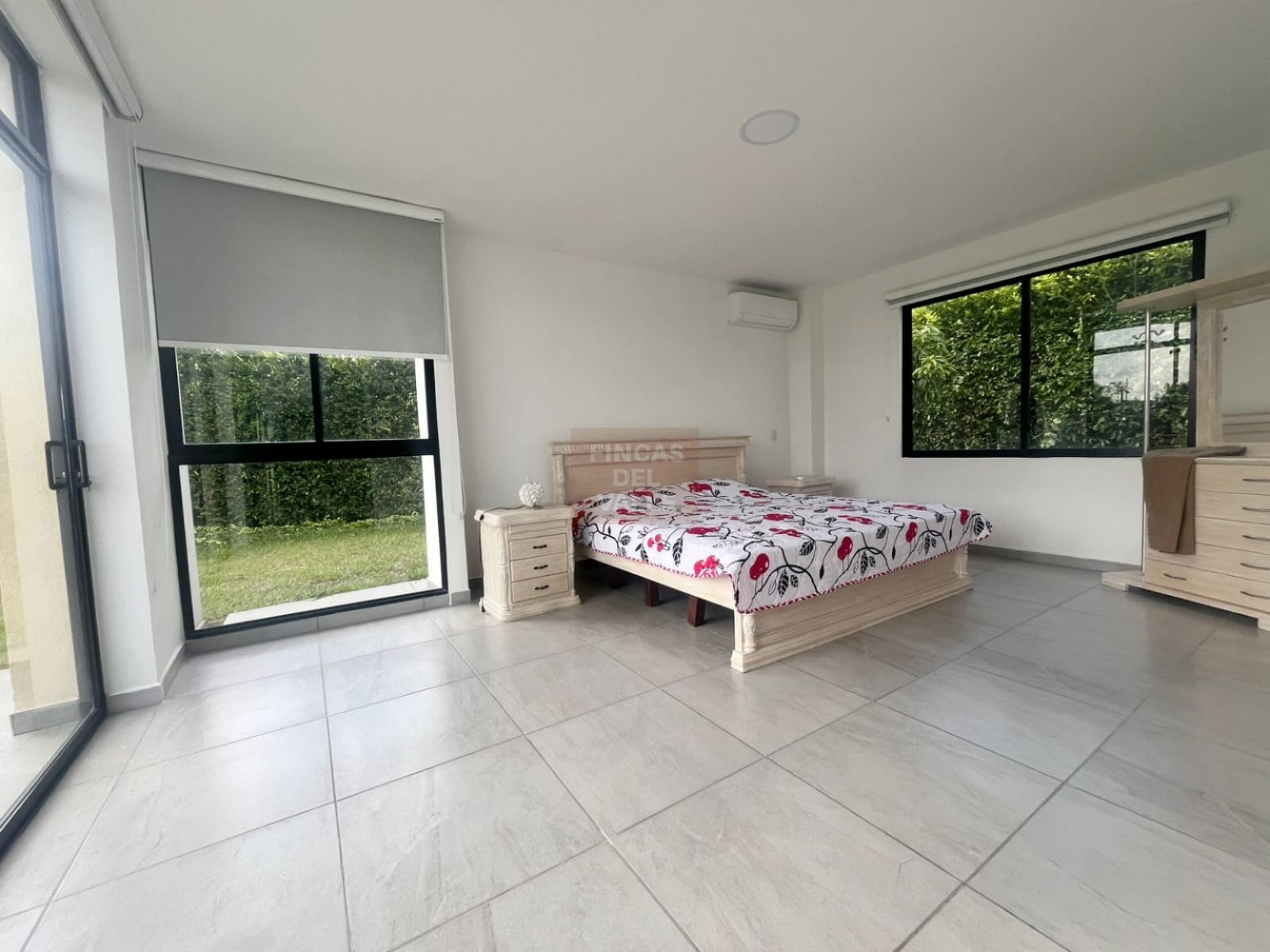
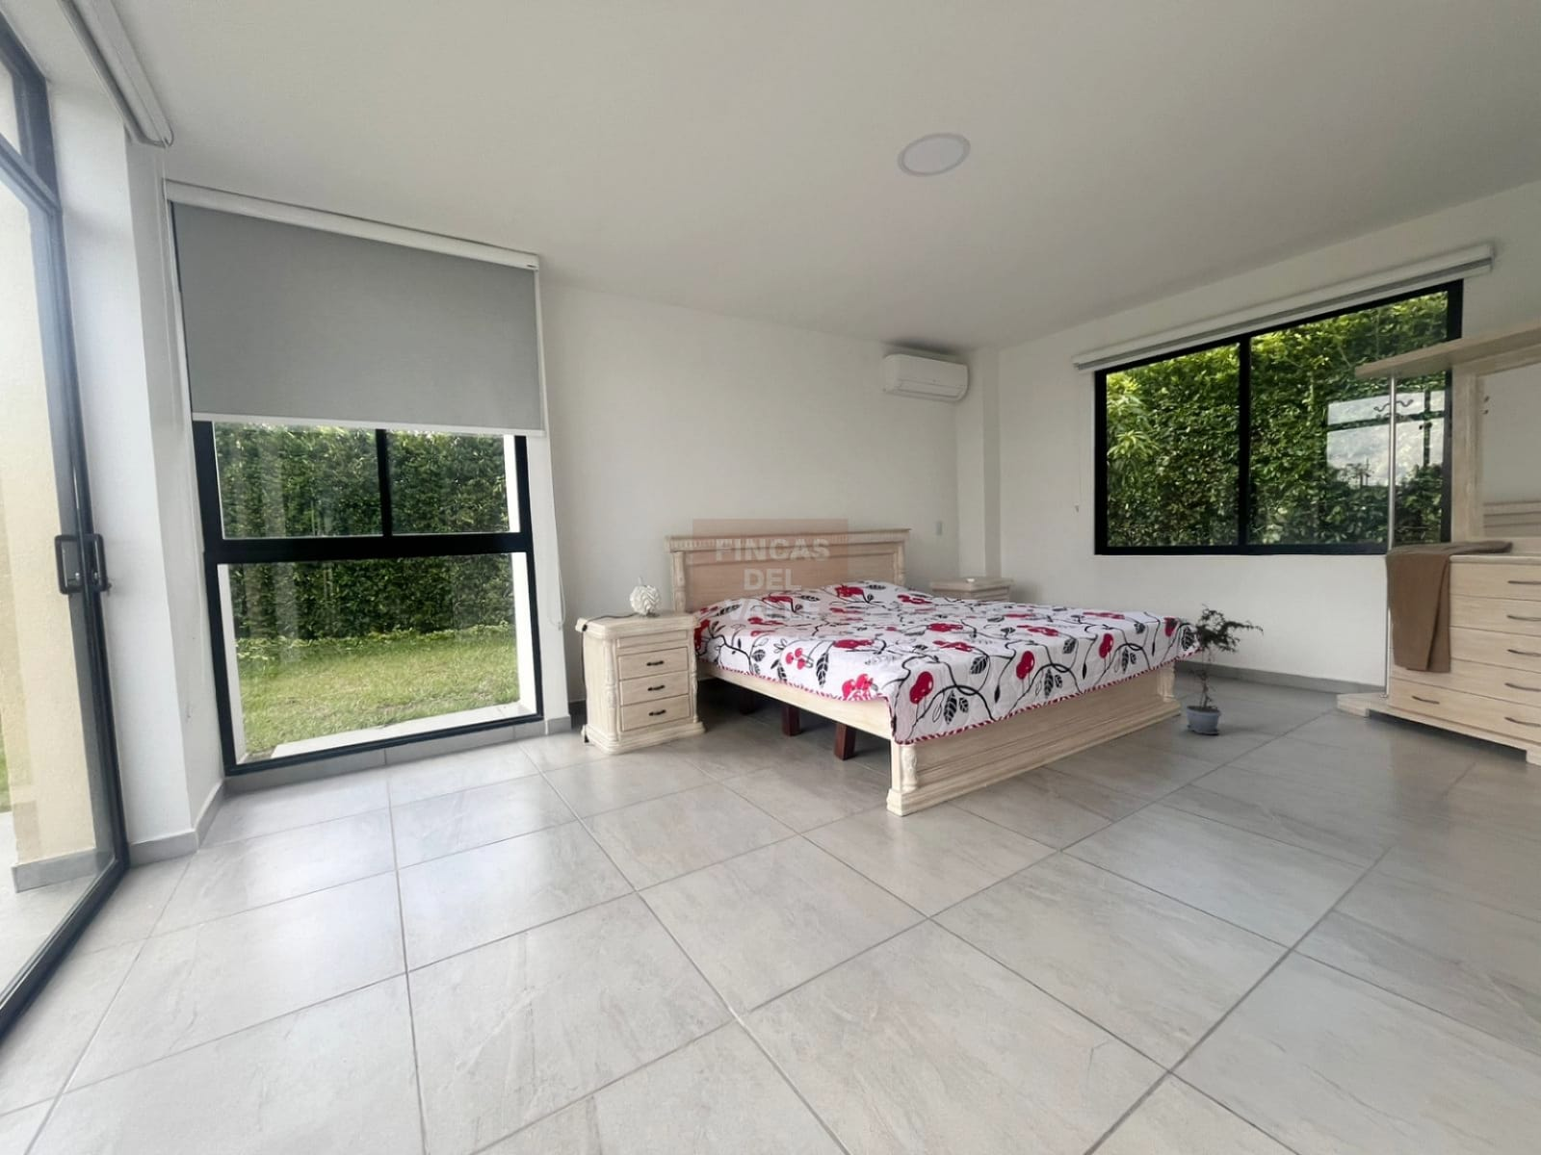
+ potted plant [1162,603,1264,735]
